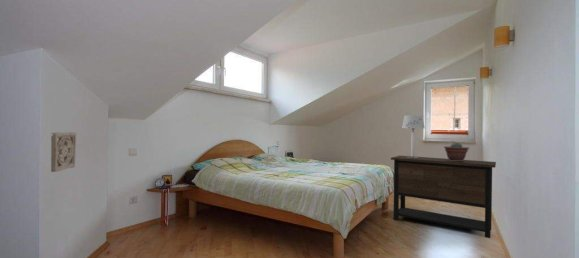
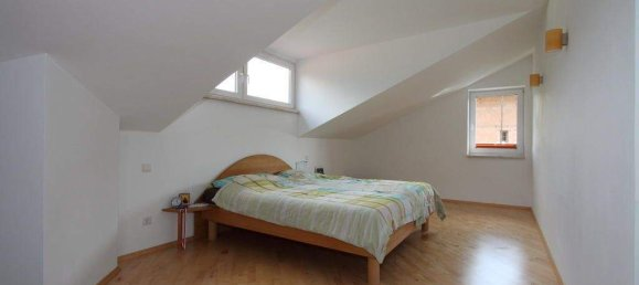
- table lamp [401,115,426,158]
- wall ornament [50,131,77,173]
- dresser [390,155,497,239]
- potted plant [443,142,470,161]
